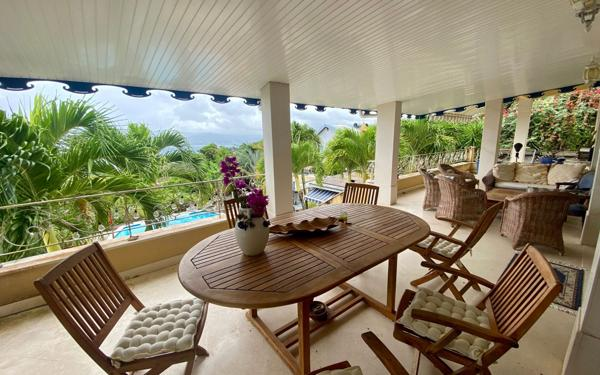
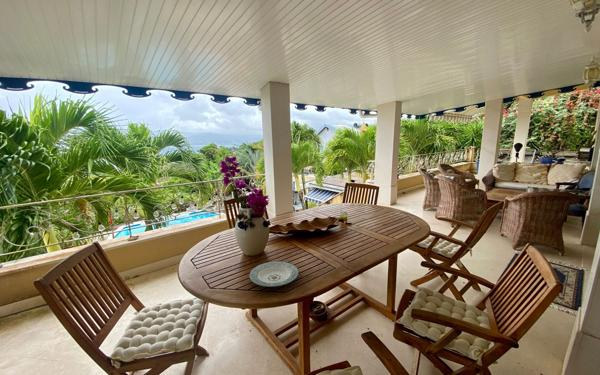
+ plate [248,260,300,288]
